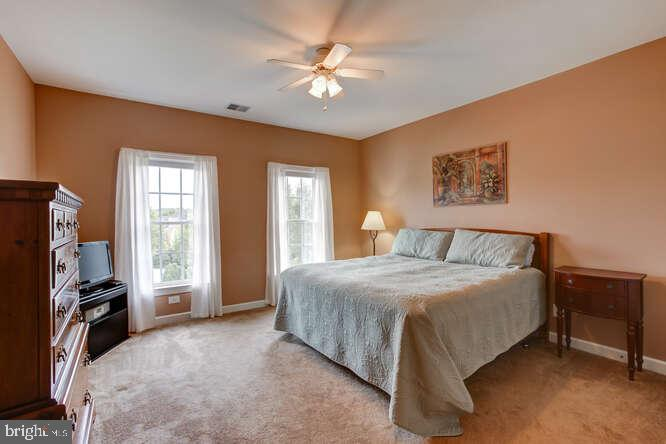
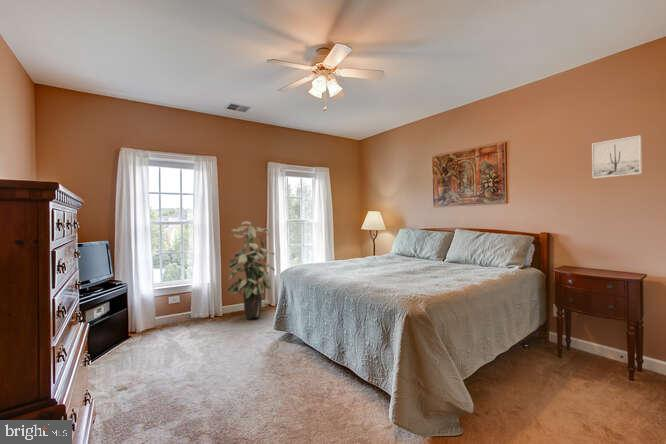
+ wall art [591,134,643,179]
+ indoor plant [226,220,276,320]
